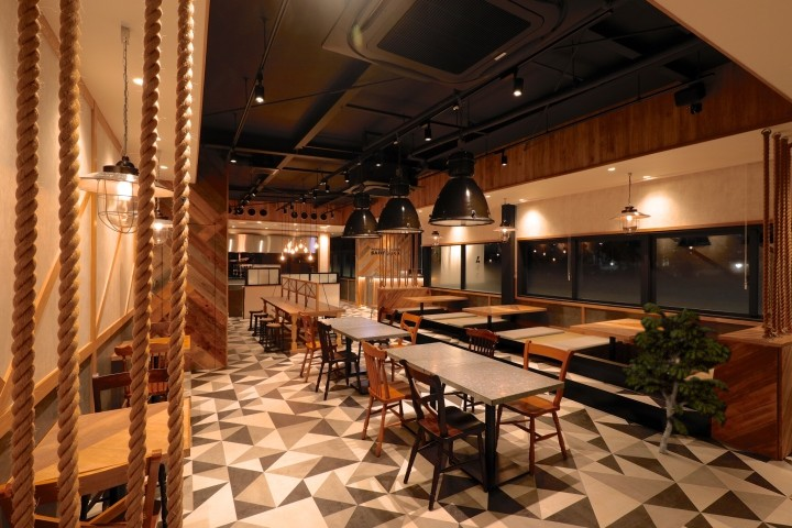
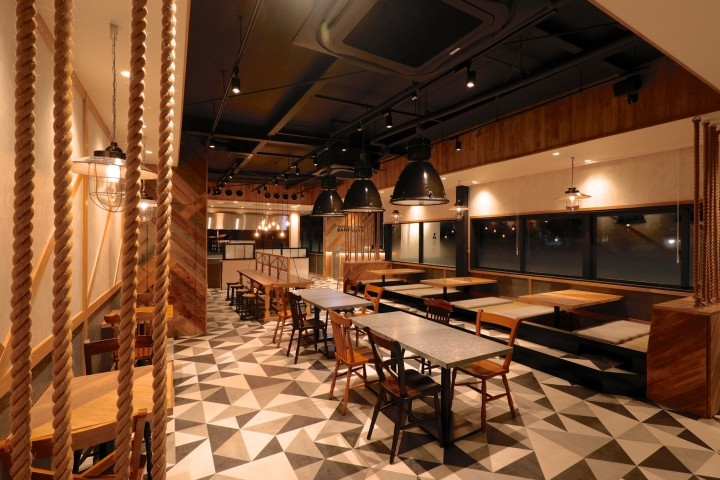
- indoor plant [619,301,734,455]
